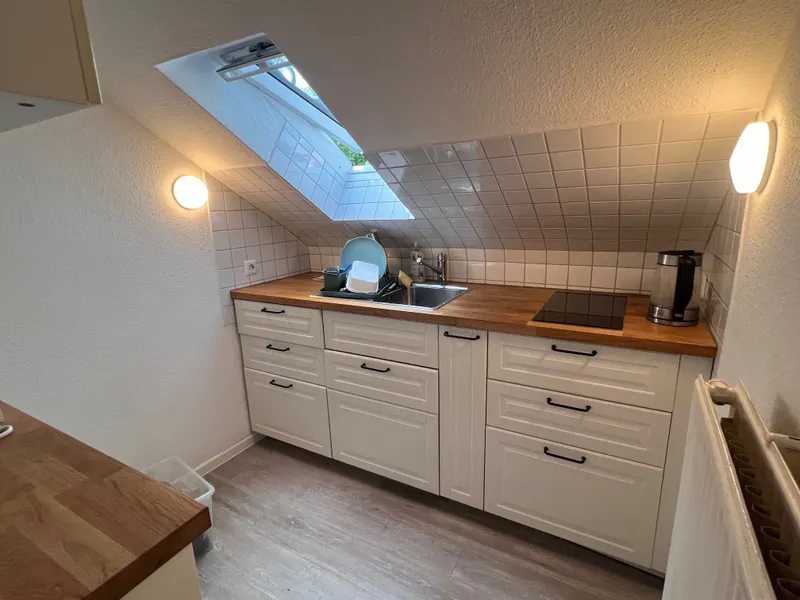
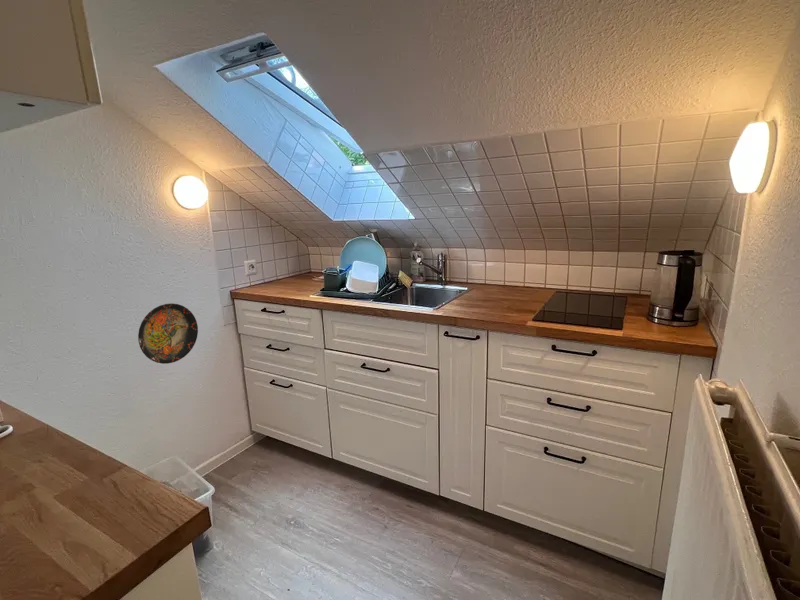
+ decorative plate [137,302,199,365]
